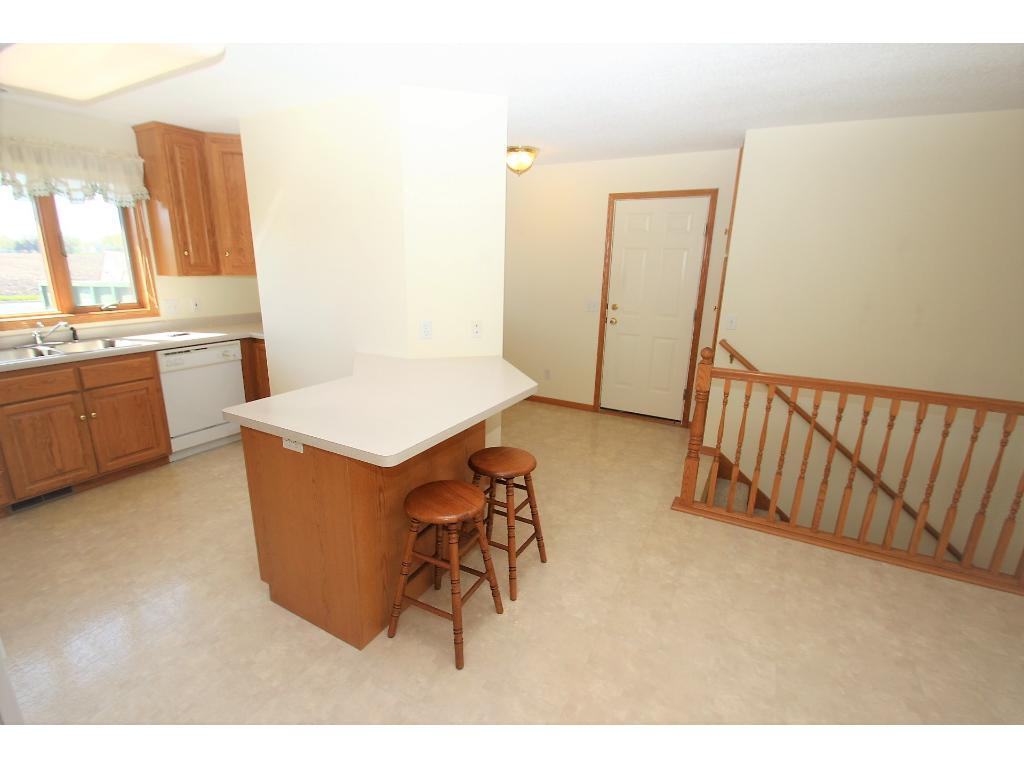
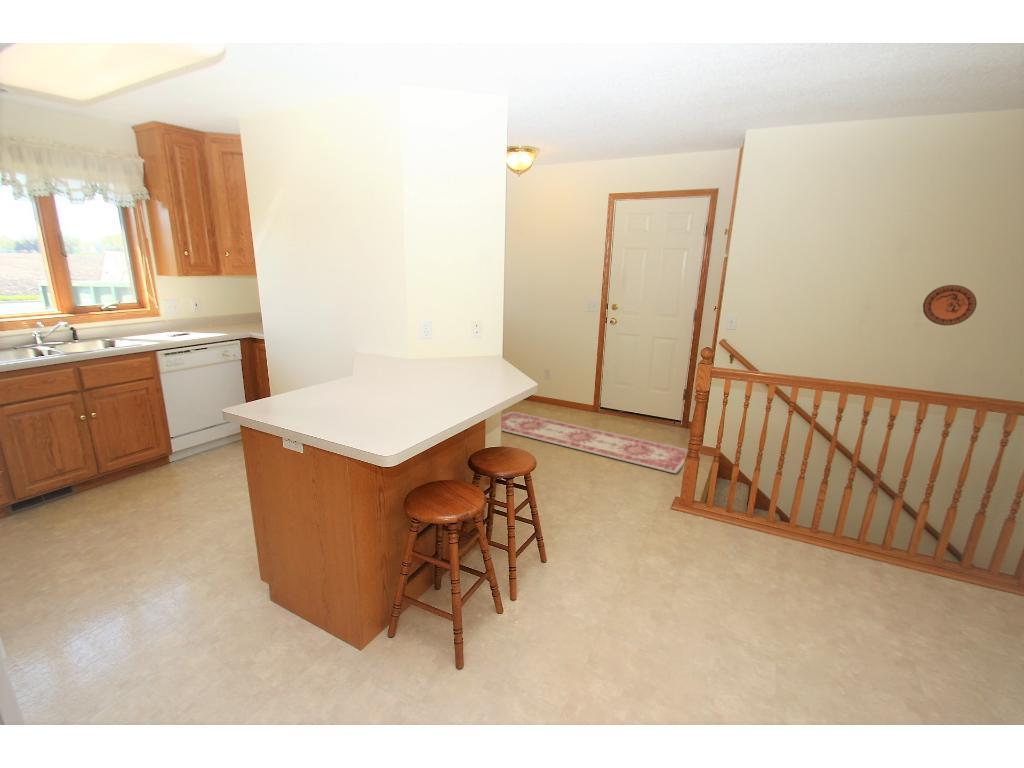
+ rug [501,410,688,475]
+ decorative plate [922,284,978,326]
